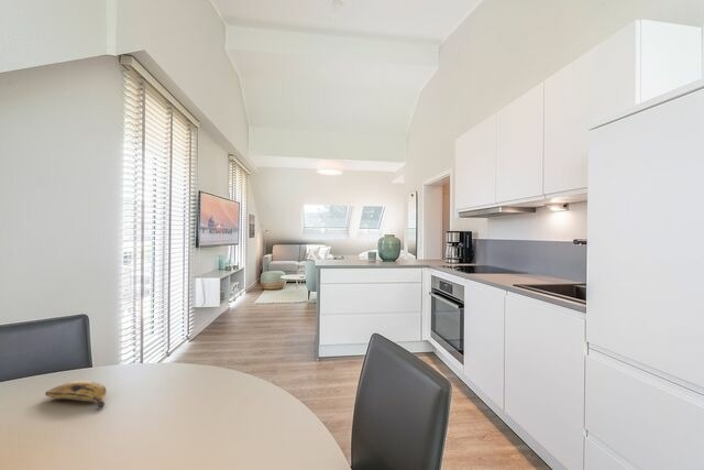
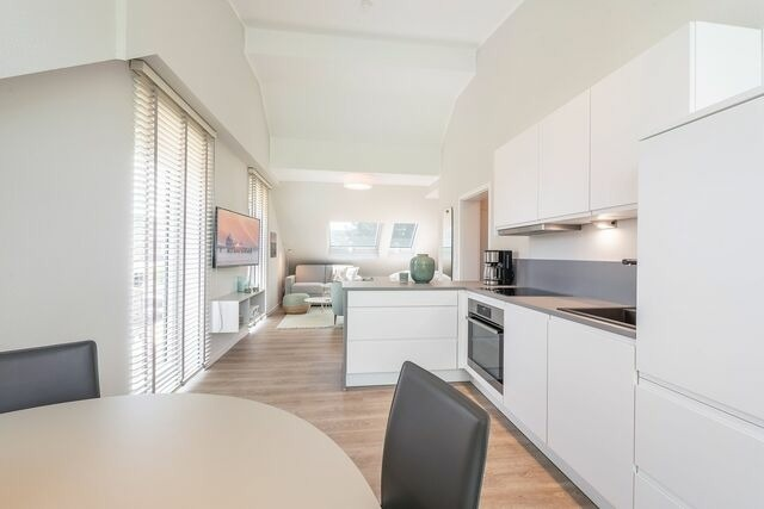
- banana [44,380,108,409]
